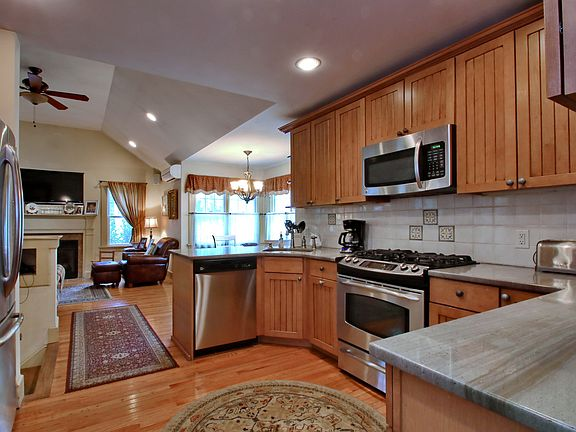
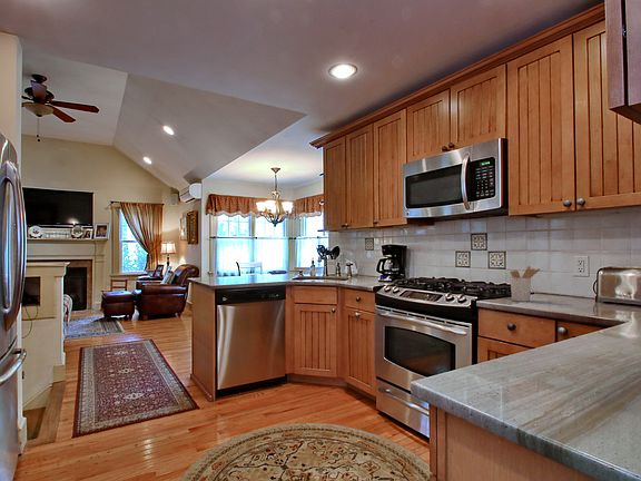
+ utensil holder [510,265,541,303]
